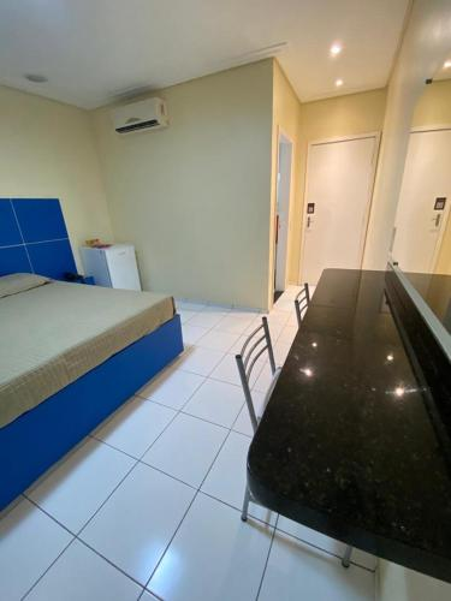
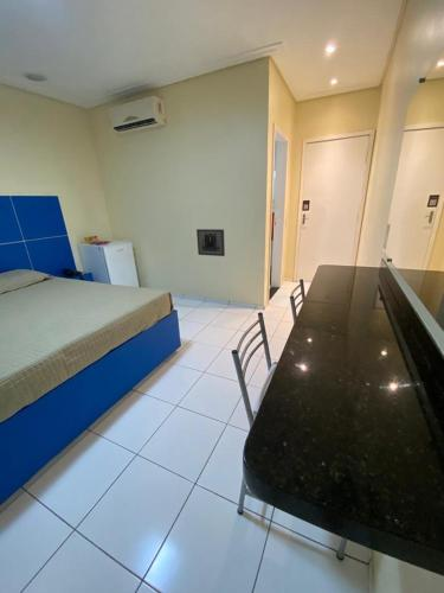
+ wall art [195,228,226,257]
